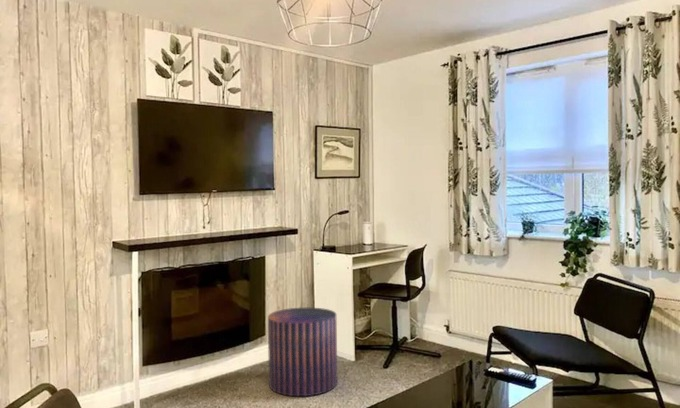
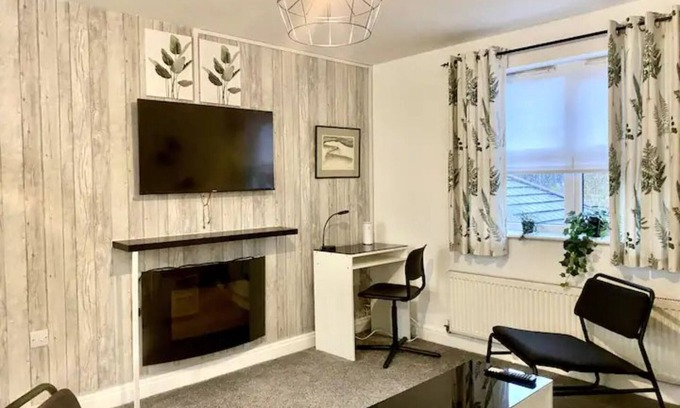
- stool [267,307,338,397]
